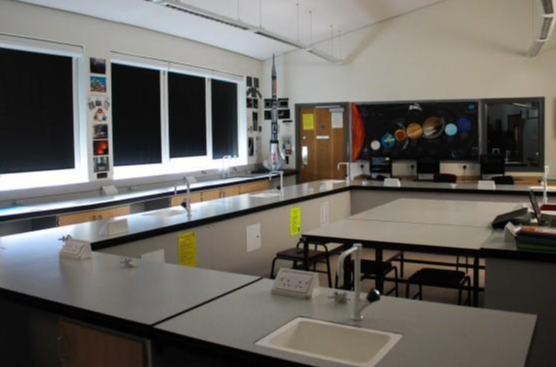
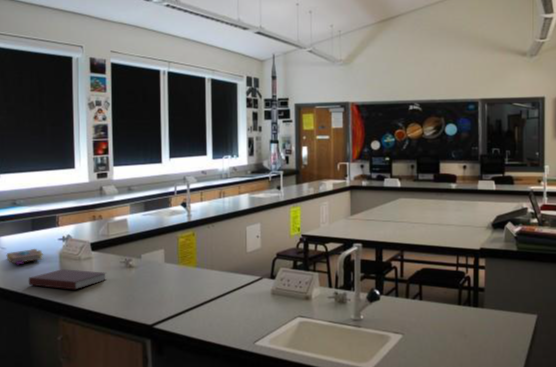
+ notebook [28,268,108,290]
+ book [6,248,44,266]
